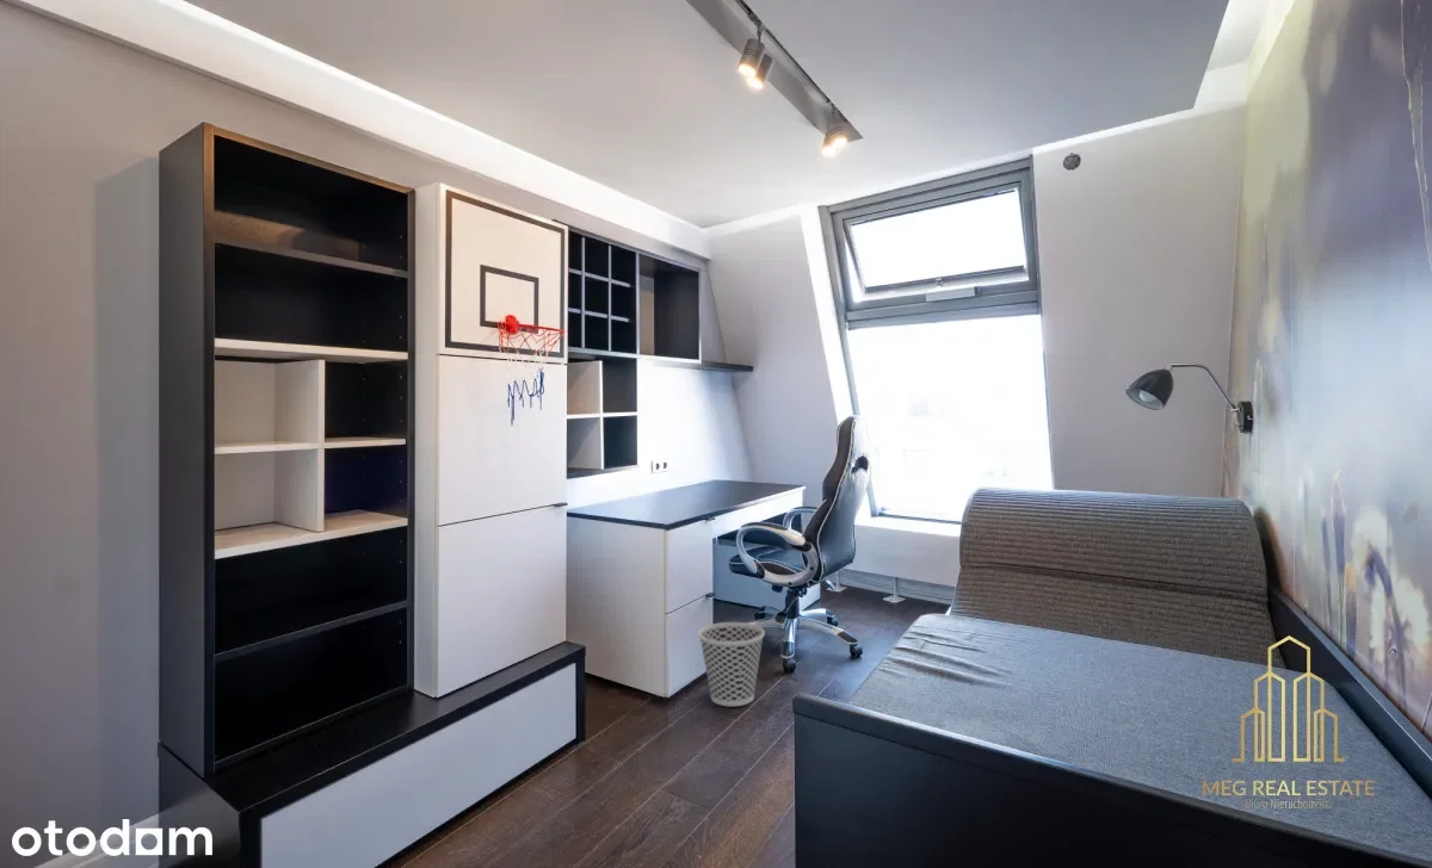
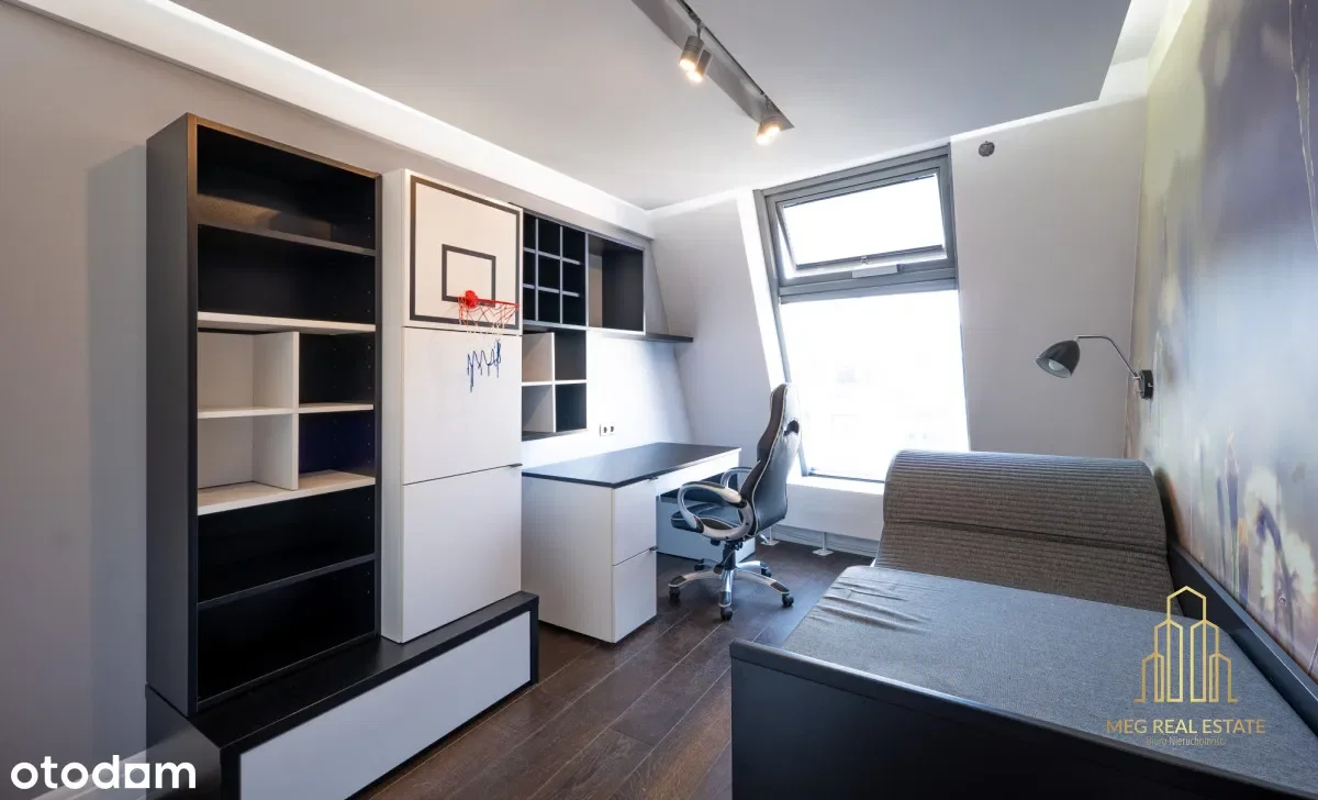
- wastebasket [697,621,766,707]
